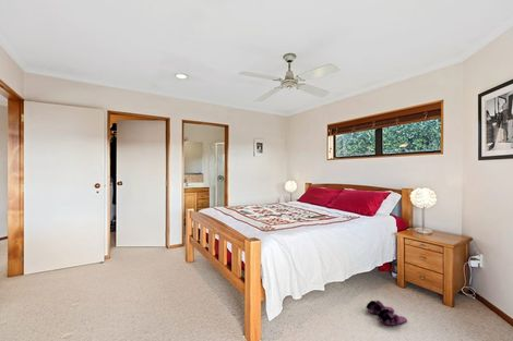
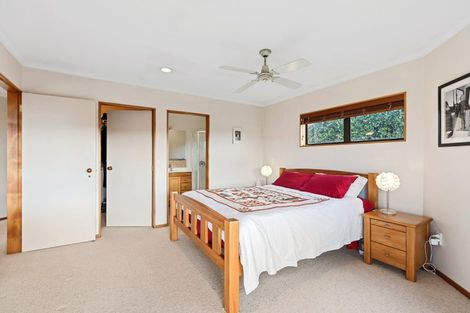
- slippers [366,300,408,326]
